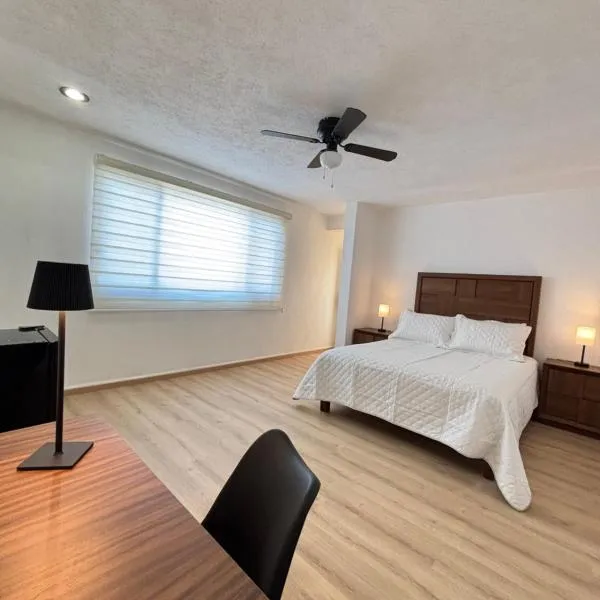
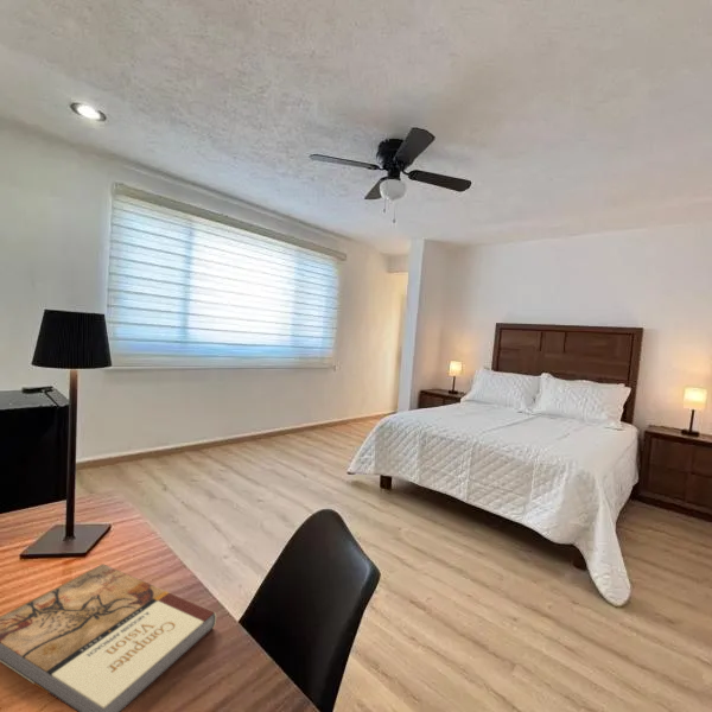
+ book [0,562,217,712]
